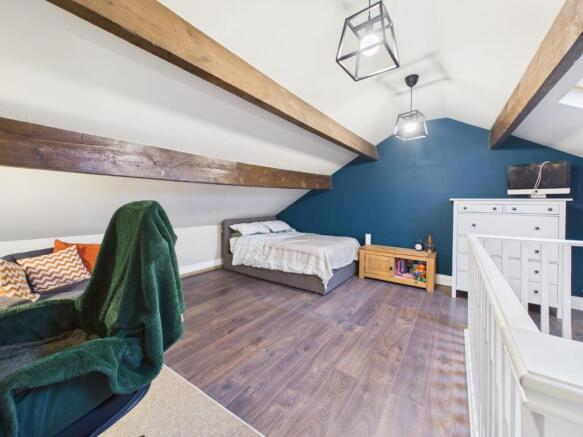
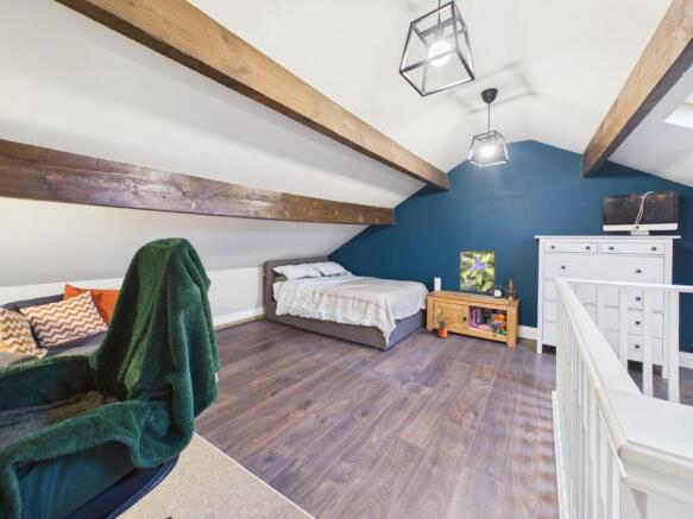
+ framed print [458,249,497,295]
+ potted plant [430,306,456,338]
